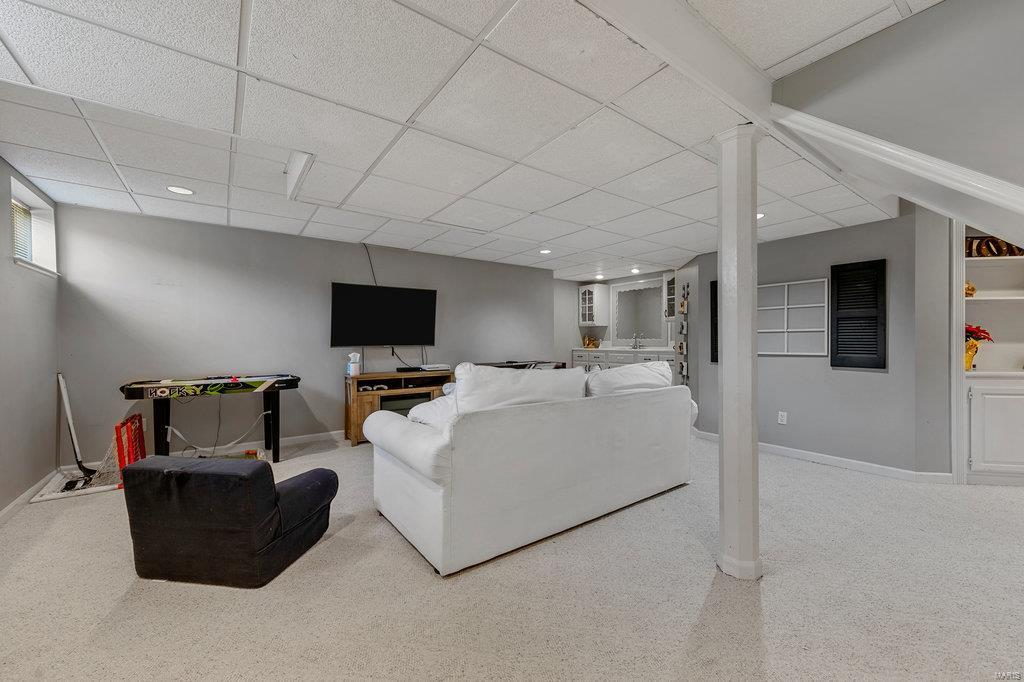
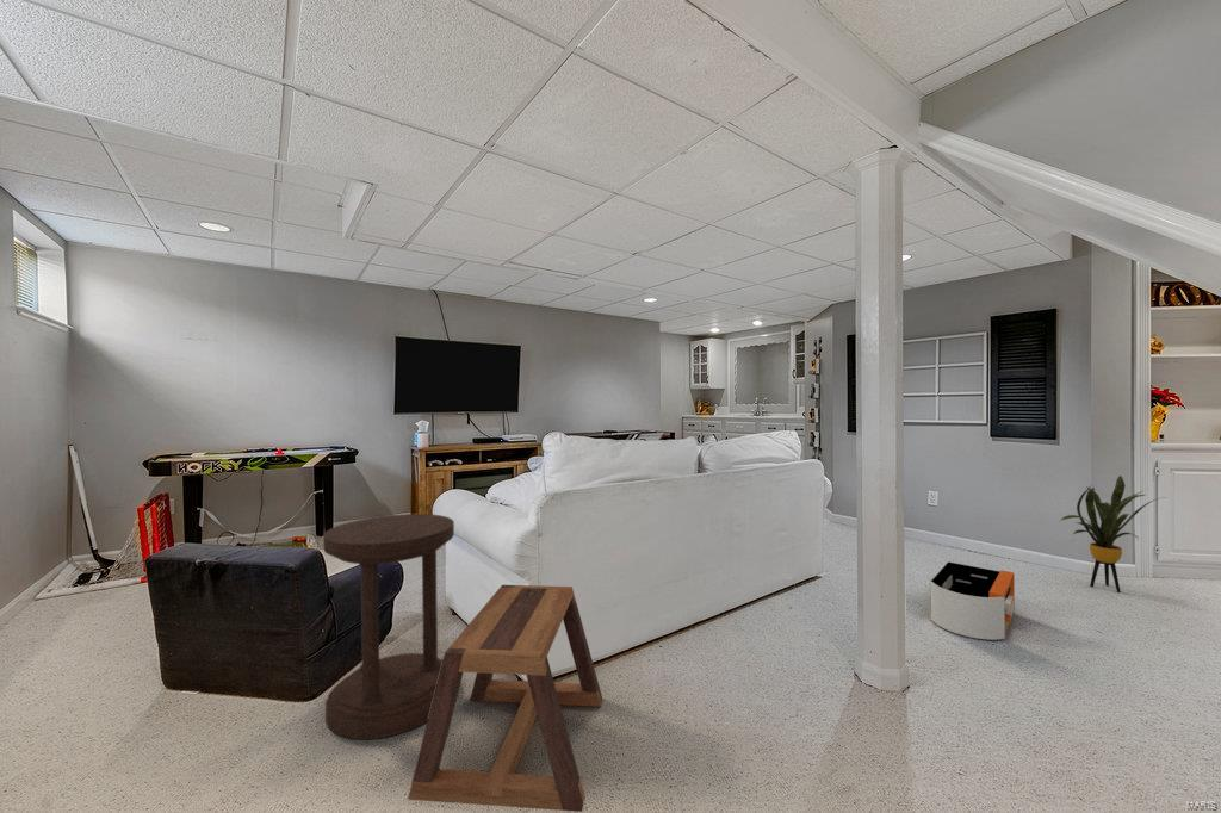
+ side table [322,513,455,740]
+ house plant [1058,474,1167,594]
+ storage bin [930,561,1016,641]
+ stool [407,584,603,813]
